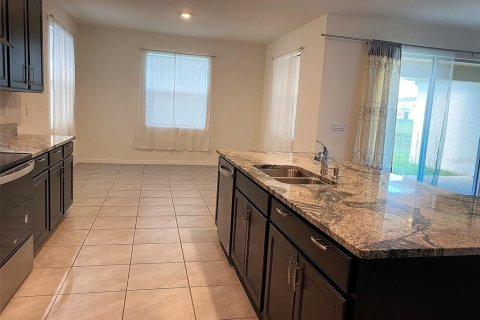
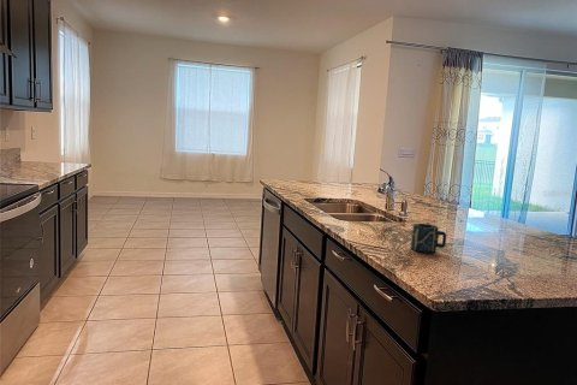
+ cup [410,223,447,254]
